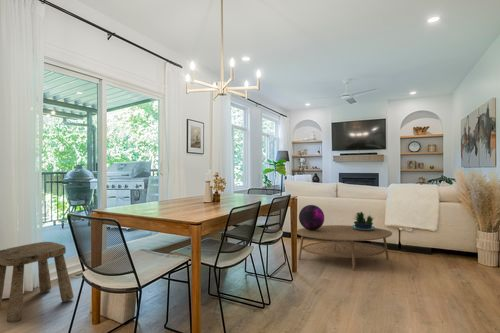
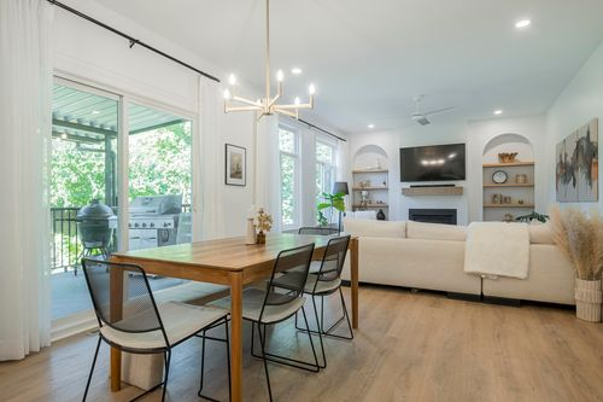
- decorative orb [298,204,325,230]
- potted plant [351,211,376,230]
- stool [0,241,75,323]
- coffee table [296,224,393,272]
